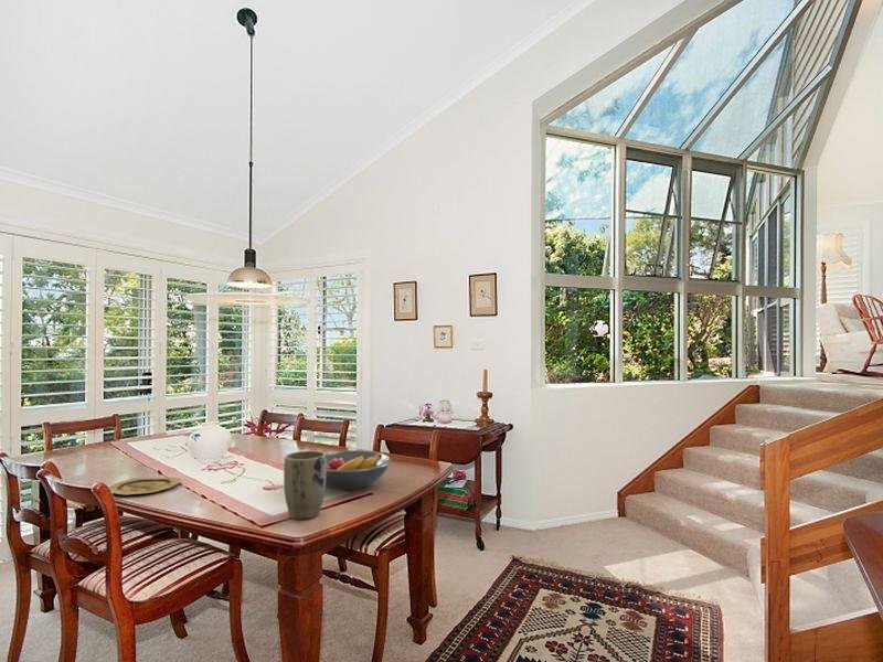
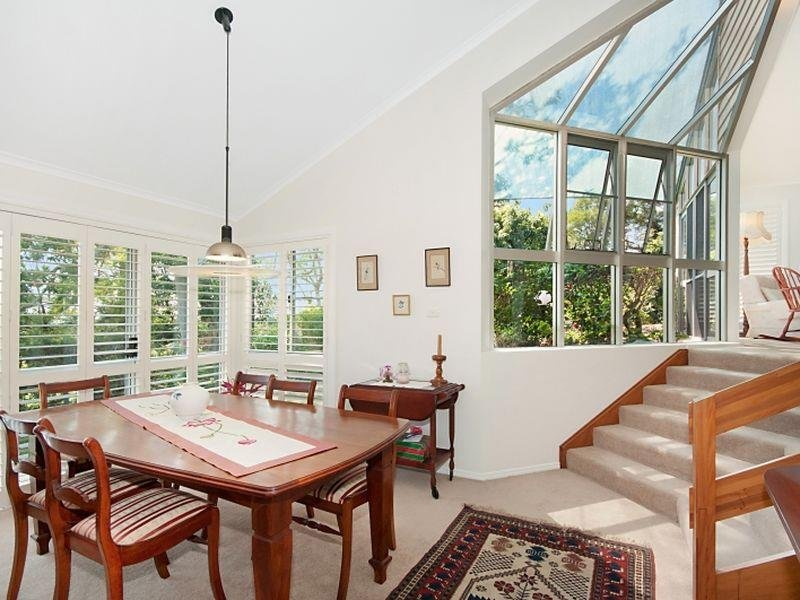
- plant pot [283,450,327,521]
- plate [108,476,182,495]
- fruit bowl [325,449,392,490]
